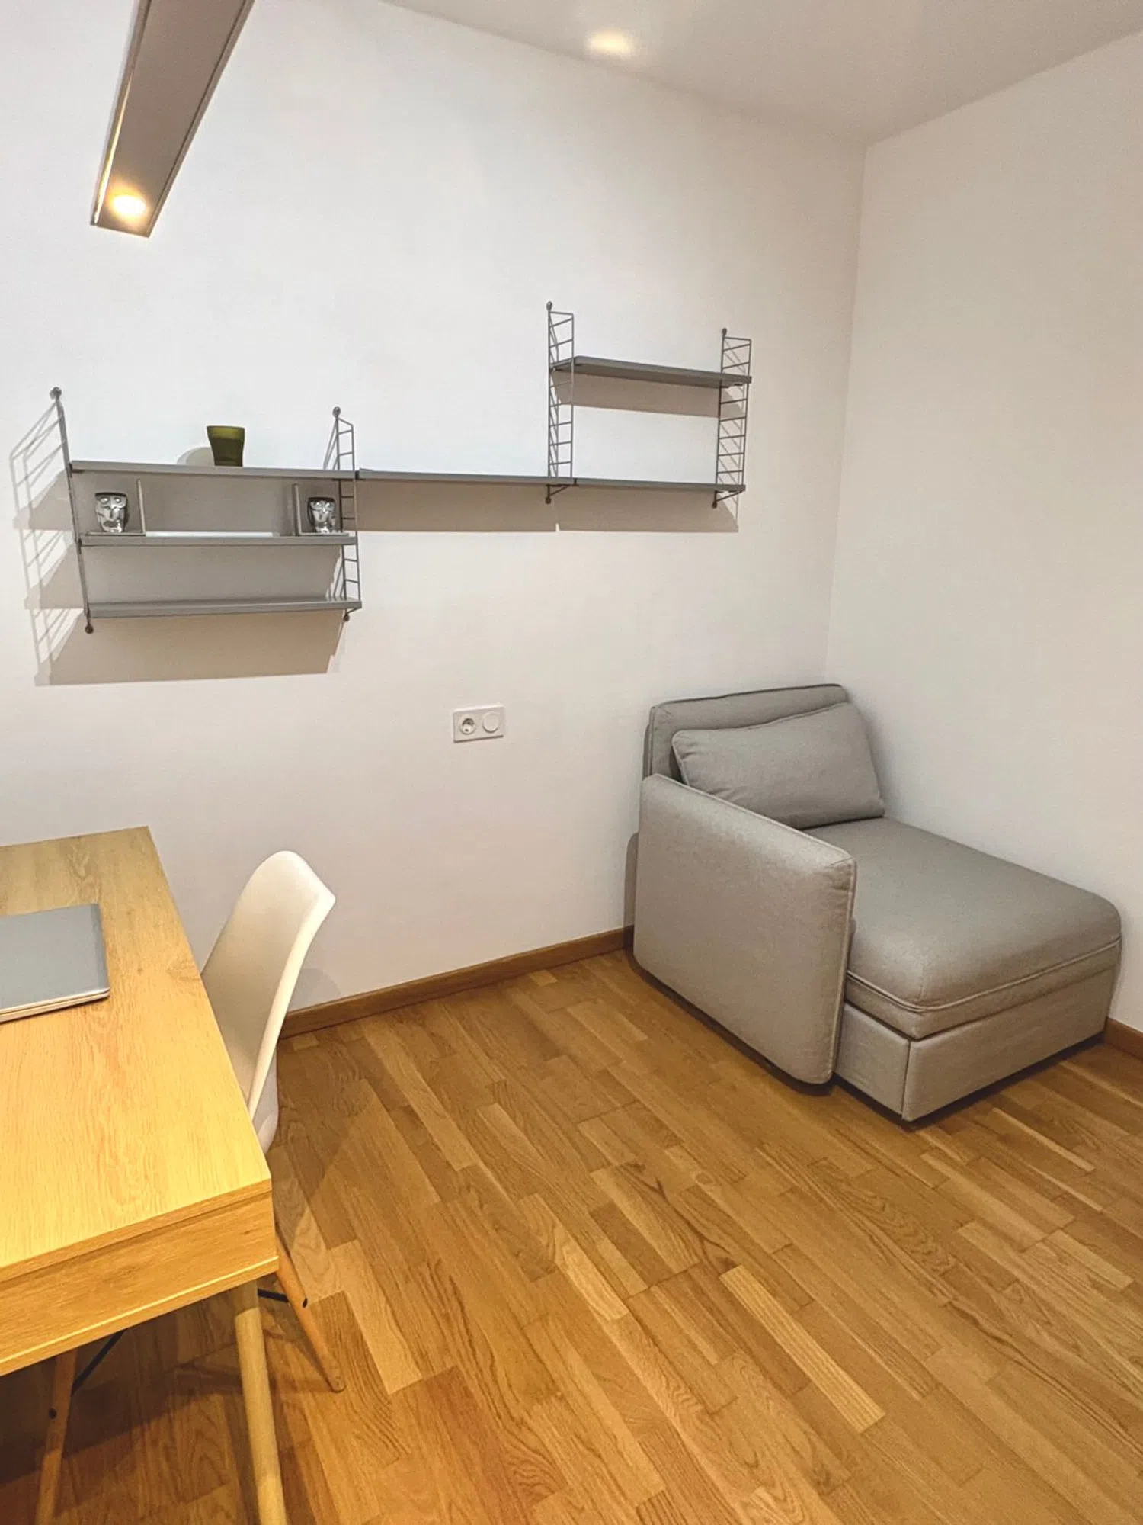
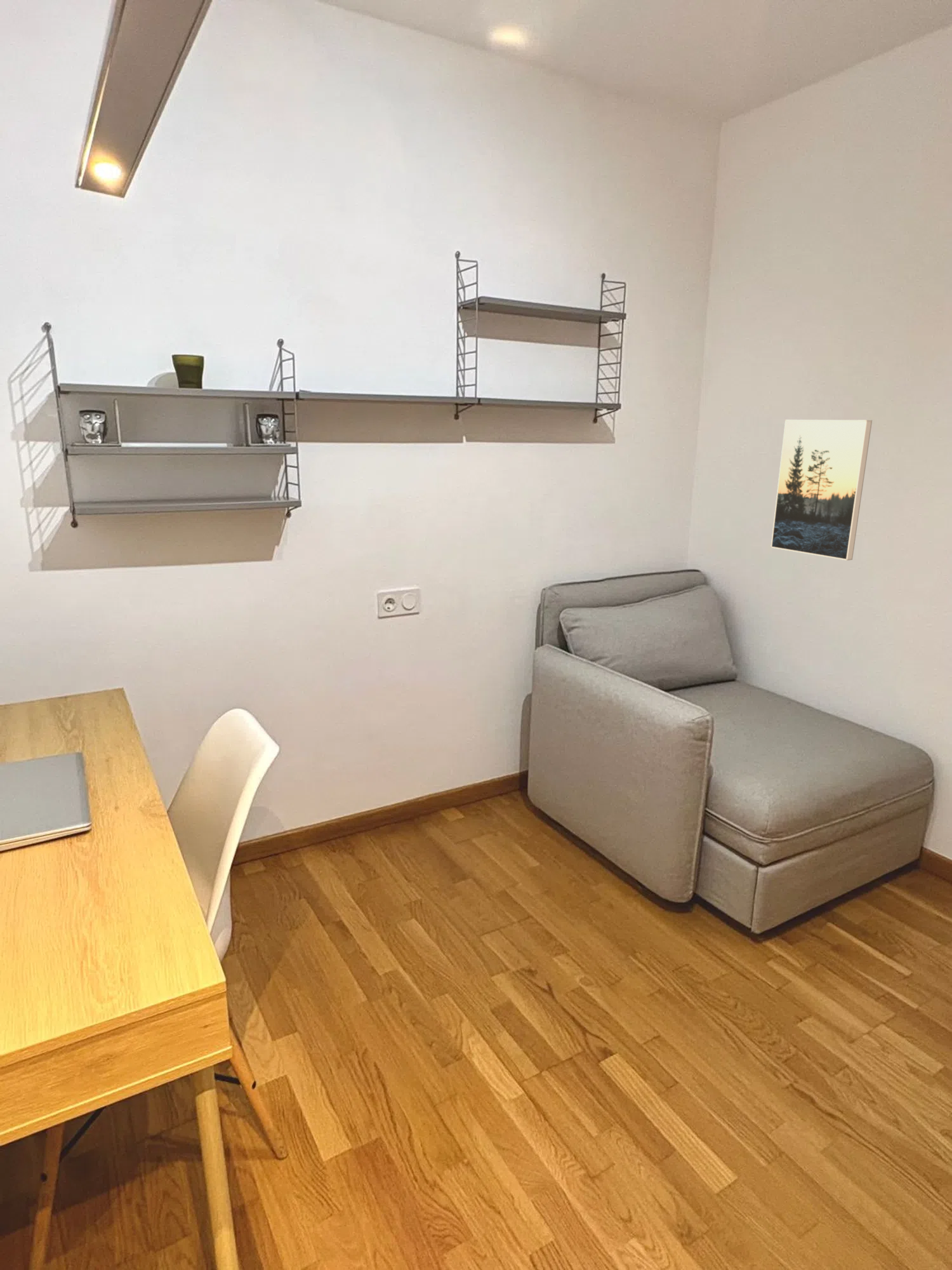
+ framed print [770,419,873,561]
